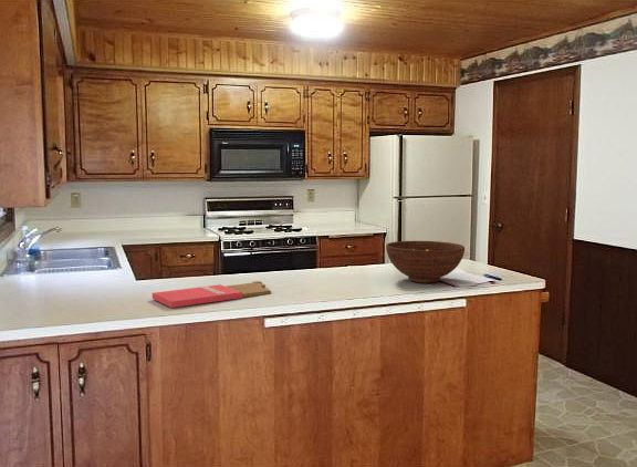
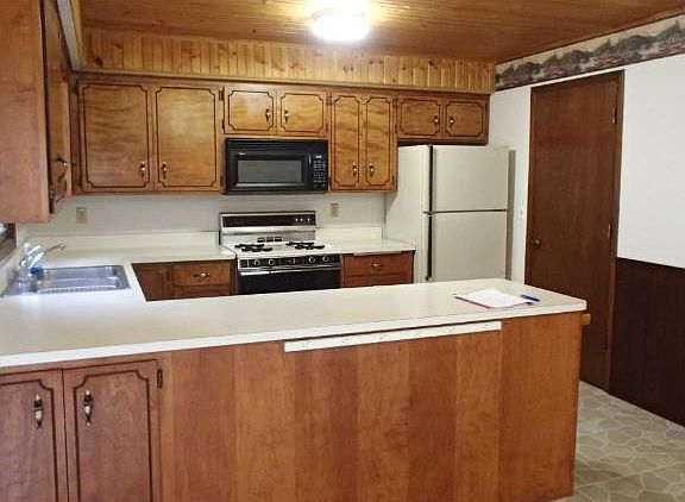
- cutting board [152,280,272,309]
- fruit bowl [385,240,466,284]
